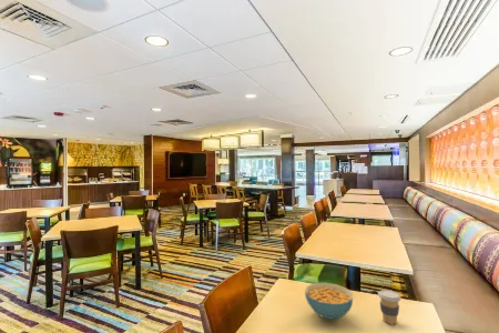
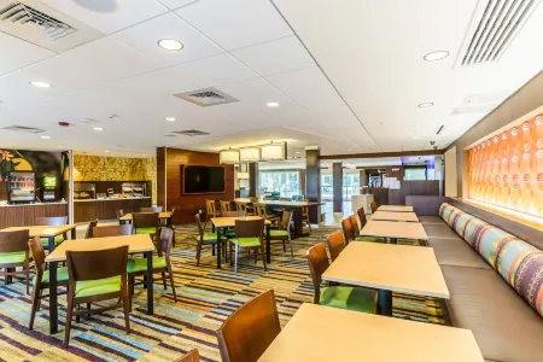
- cereal bowl [304,282,354,321]
- coffee cup [377,289,401,325]
